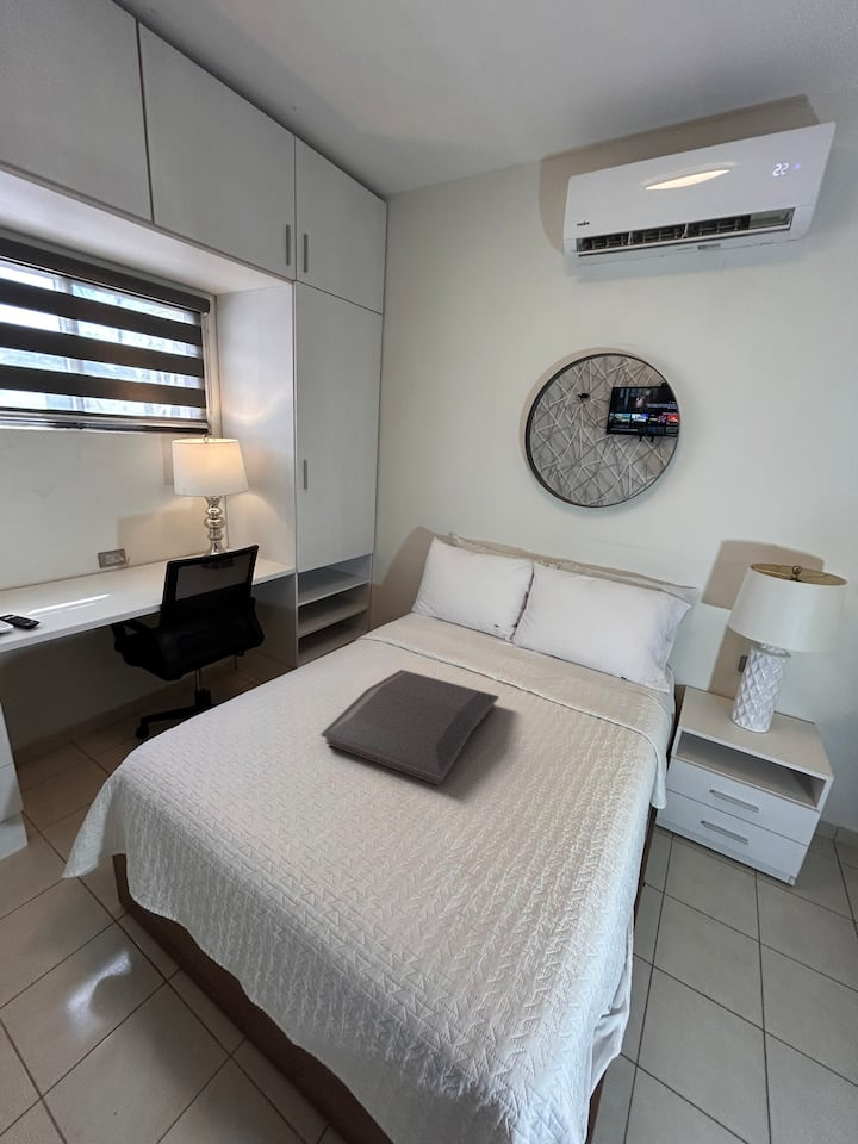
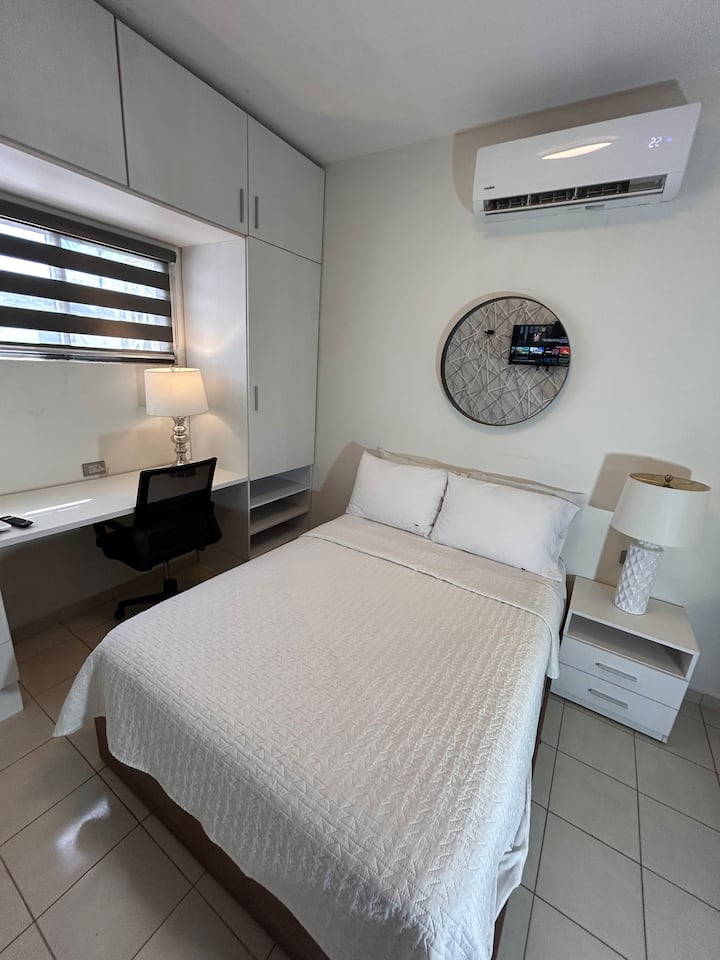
- serving tray [319,669,500,786]
